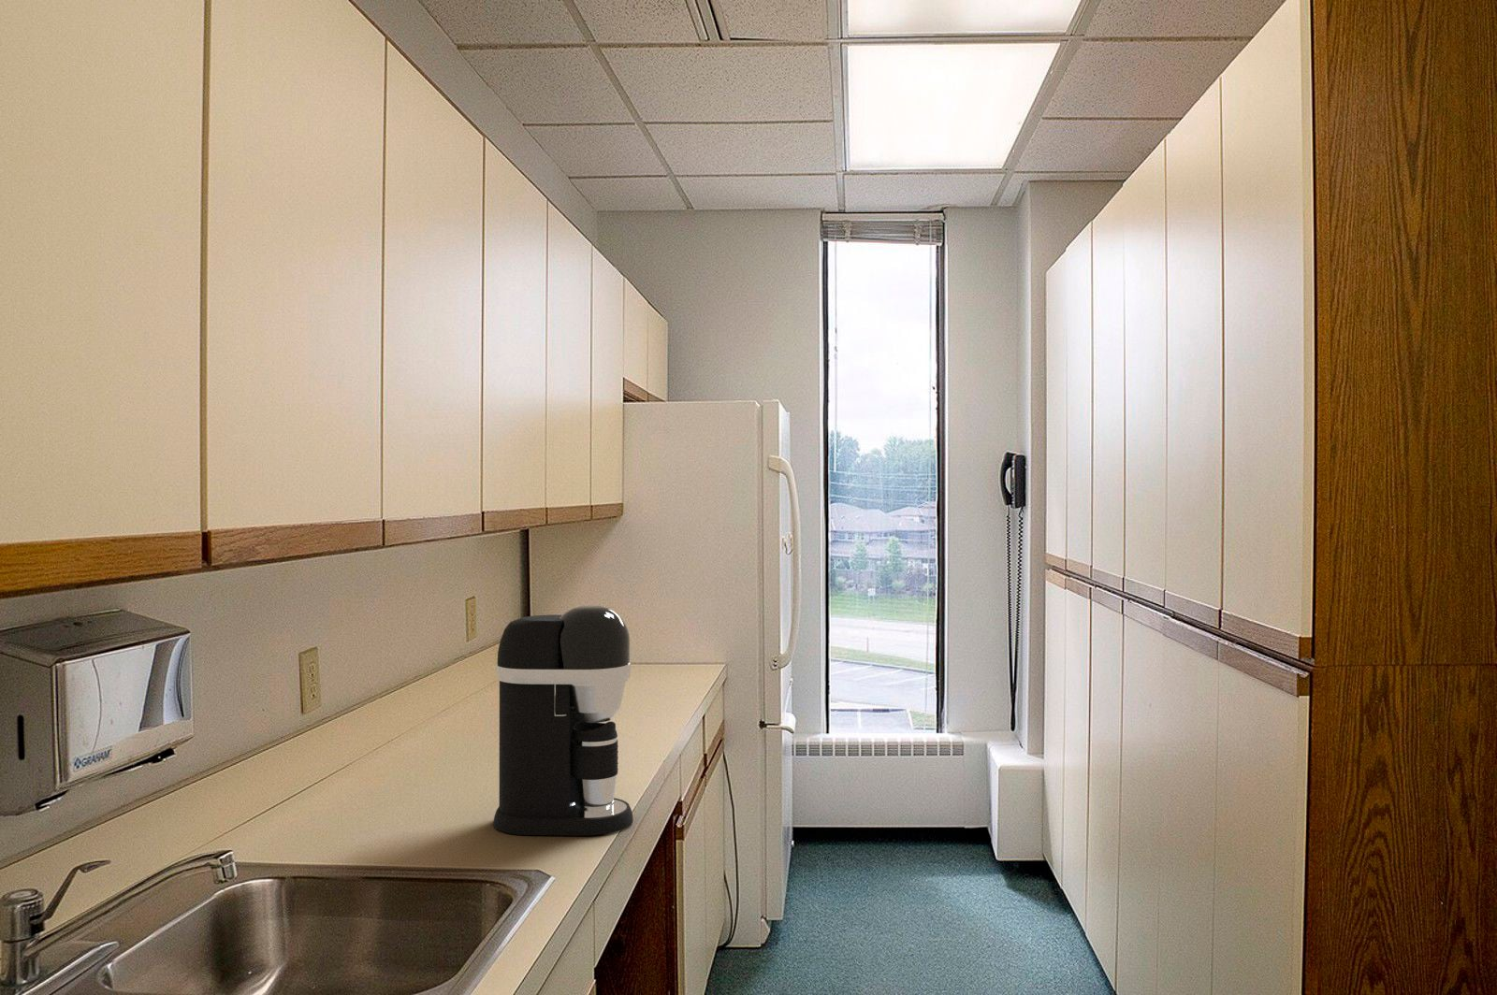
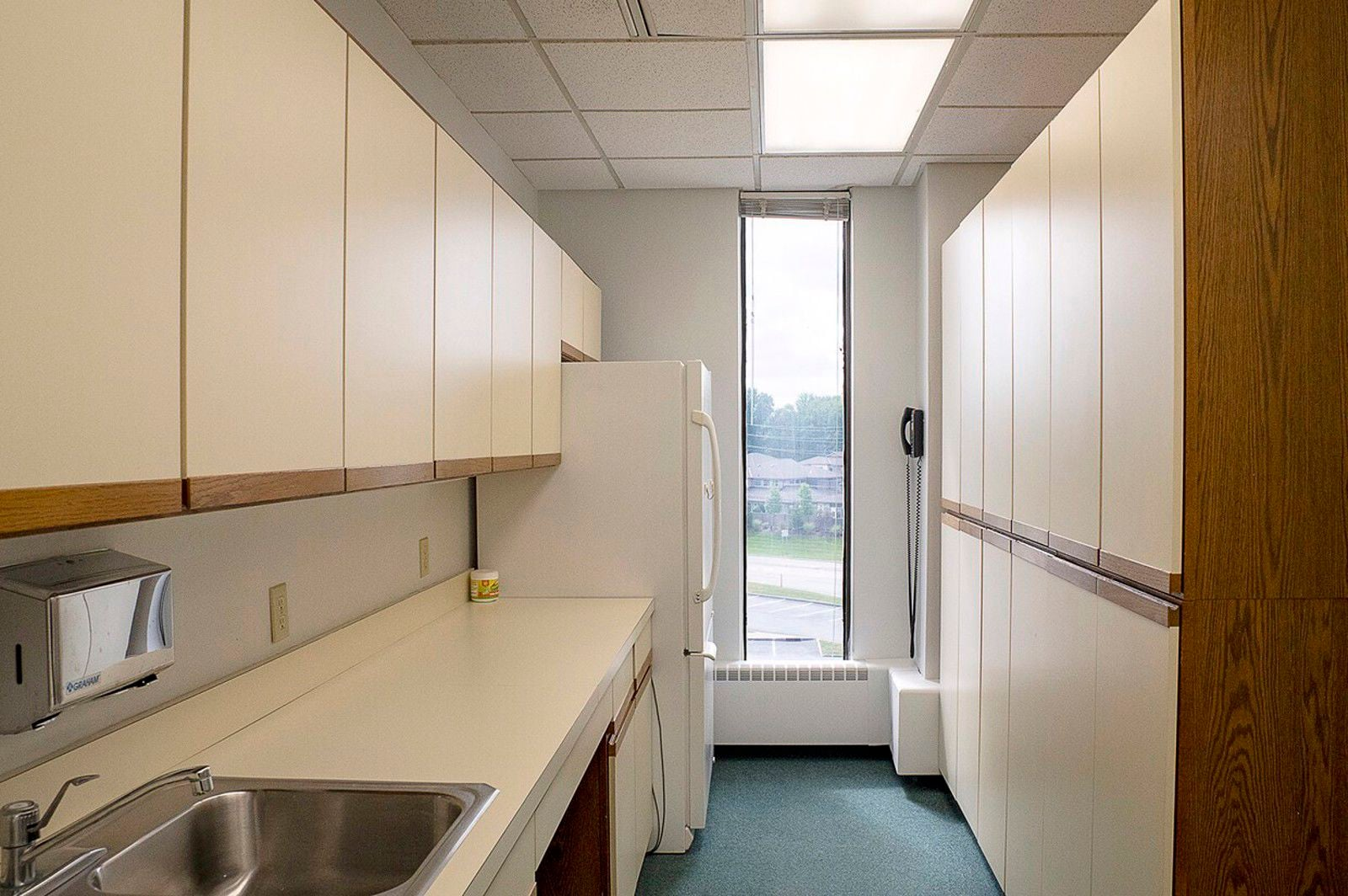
- coffee maker [493,604,634,837]
